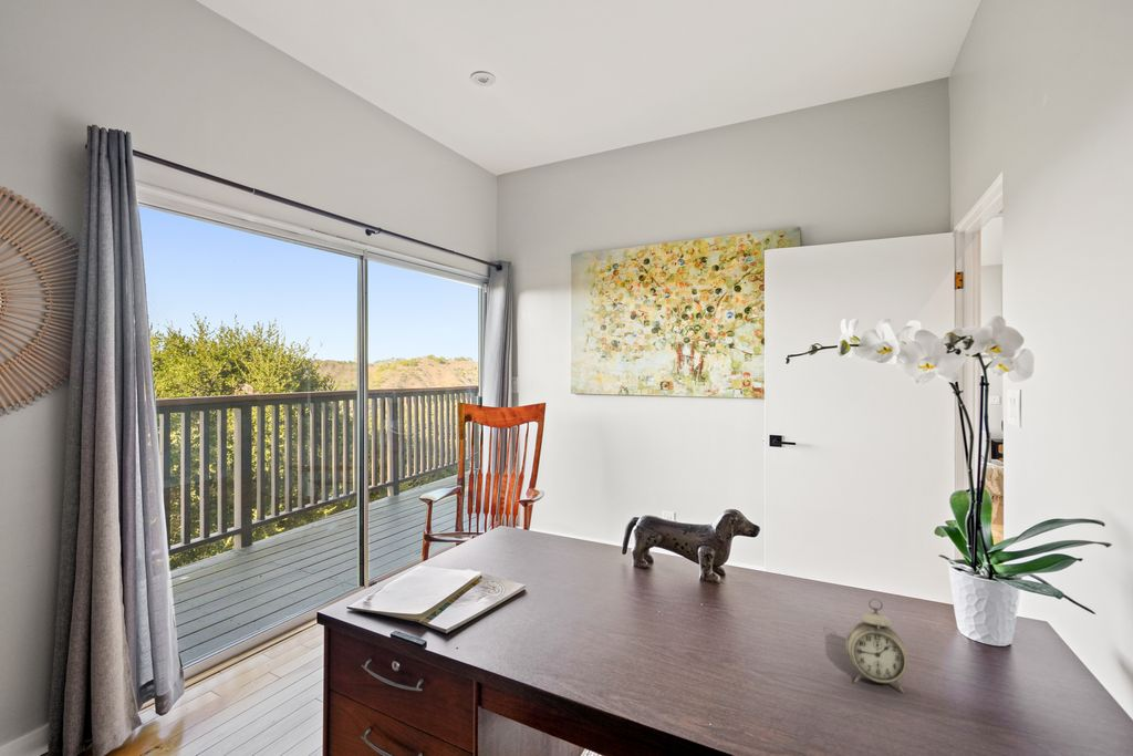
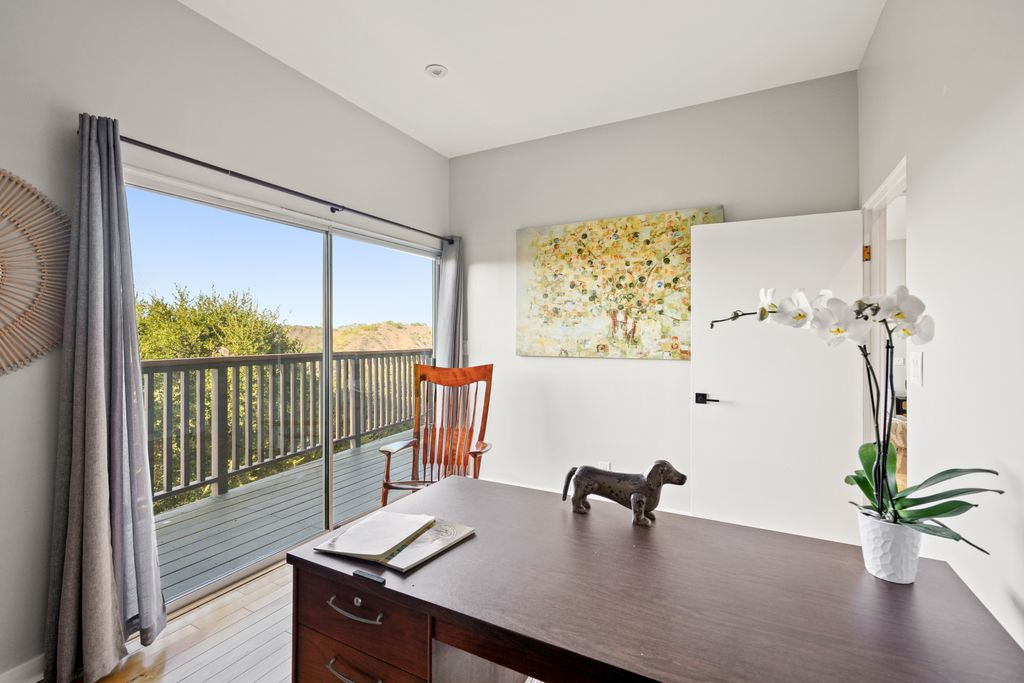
- alarm clock [844,597,908,694]
